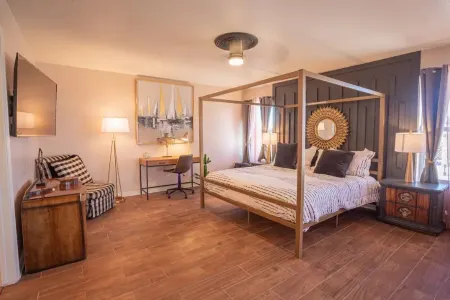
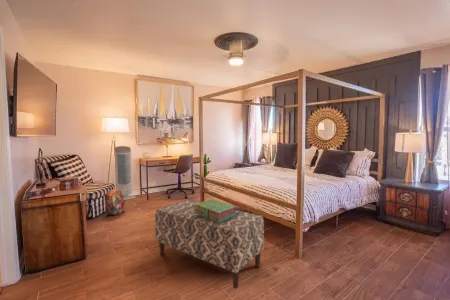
+ air purifier [114,145,137,201]
+ backpack [104,187,126,216]
+ bench [154,199,265,289]
+ stack of books [194,198,237,223]
